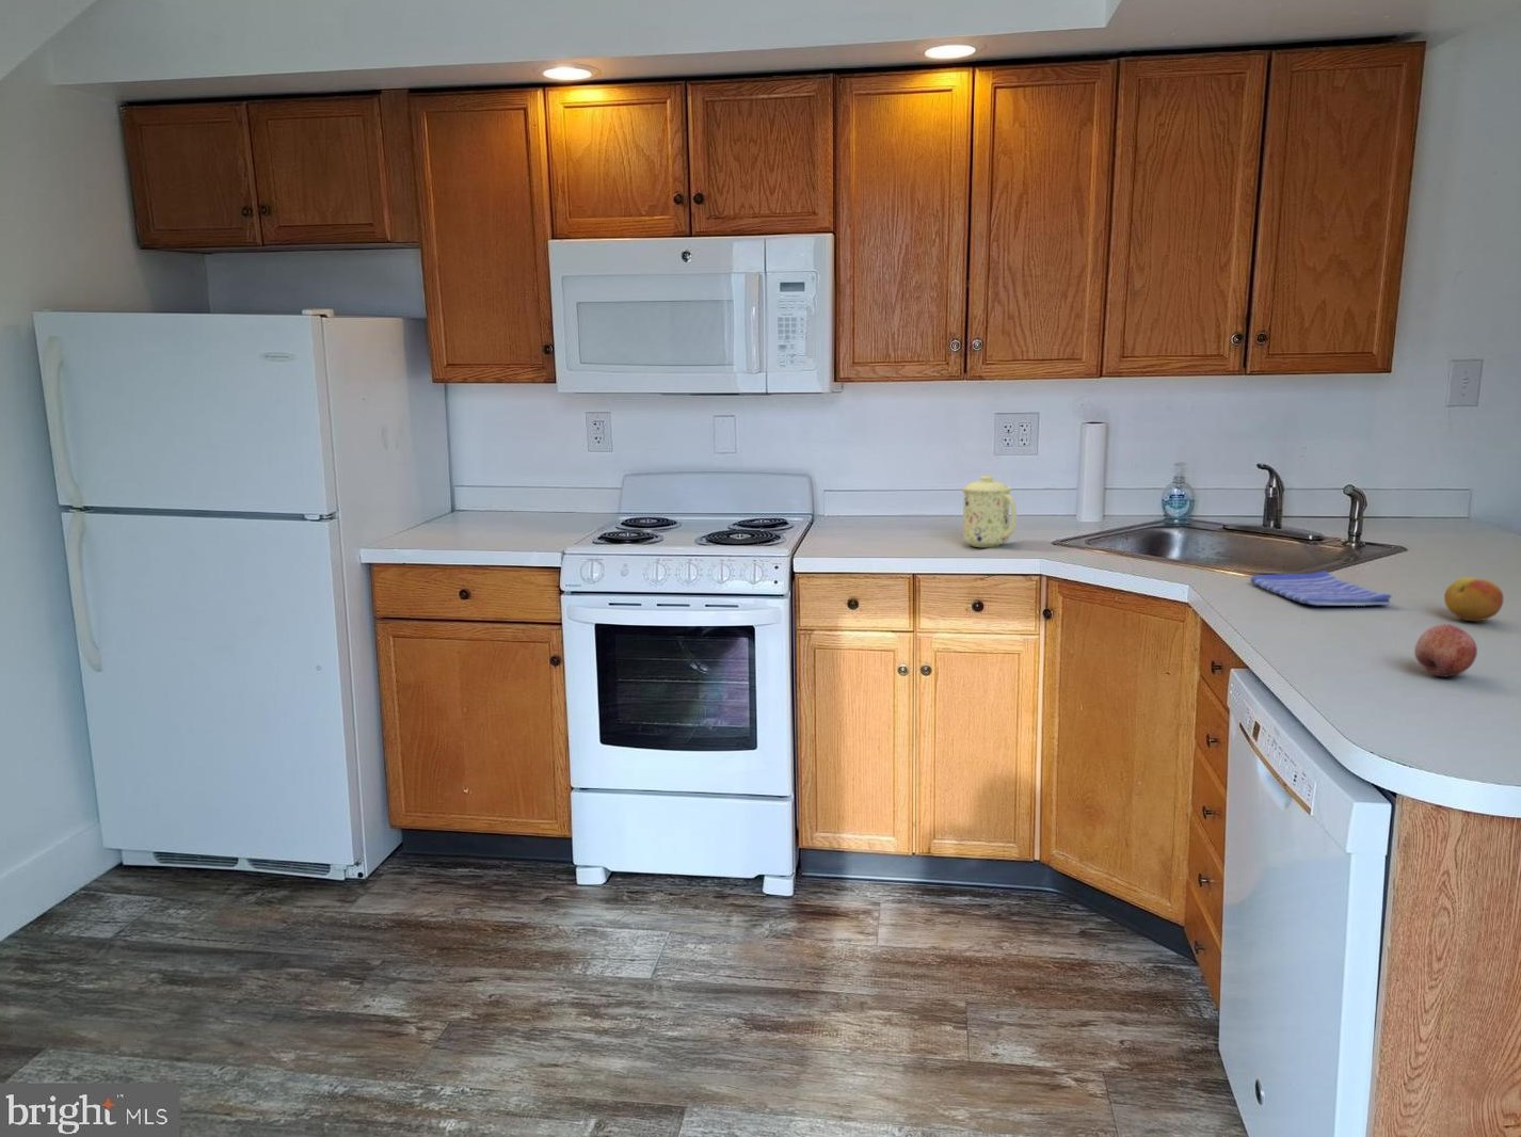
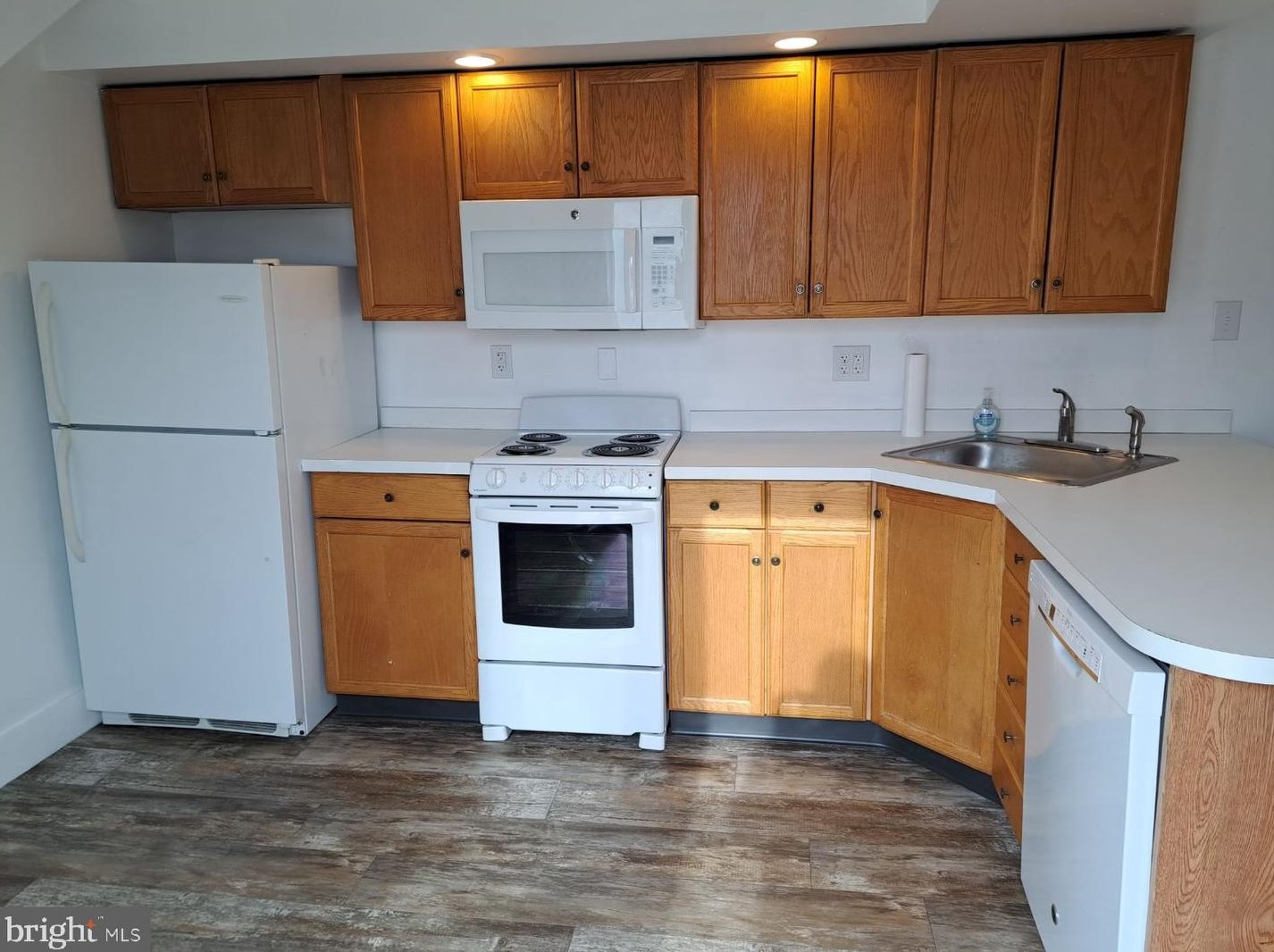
- mug [961,474,1017,548]
- fruit [1414,623,1478,678]
- fruit [1443,576,1504,622]
- dish towel [1249,570,1392,607]
